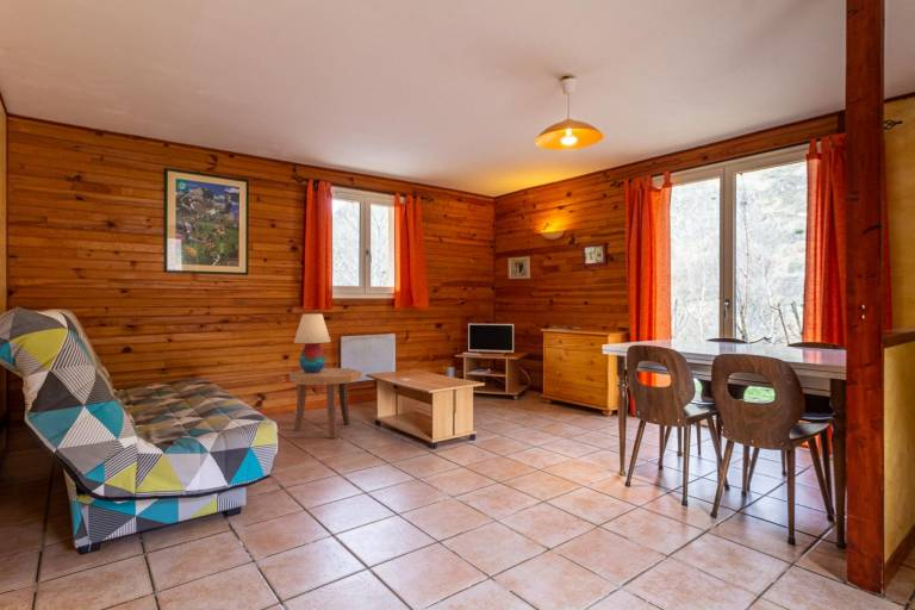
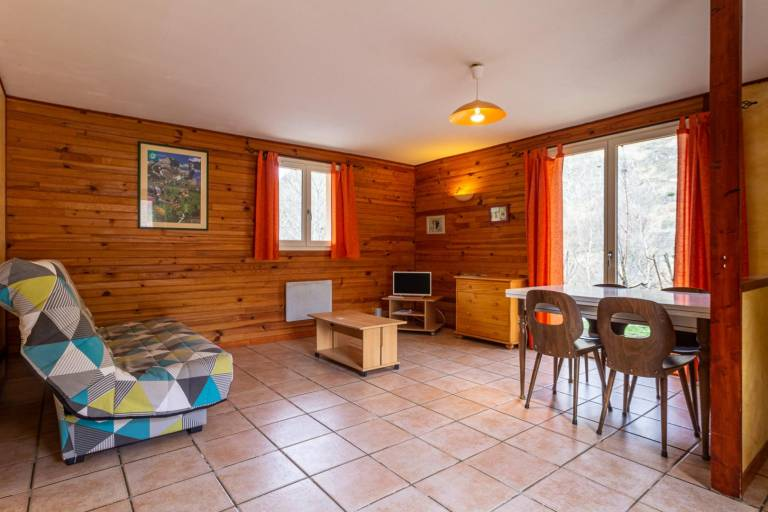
- table lamp [293,313,332,373]
- side table [288,367,362,440]
